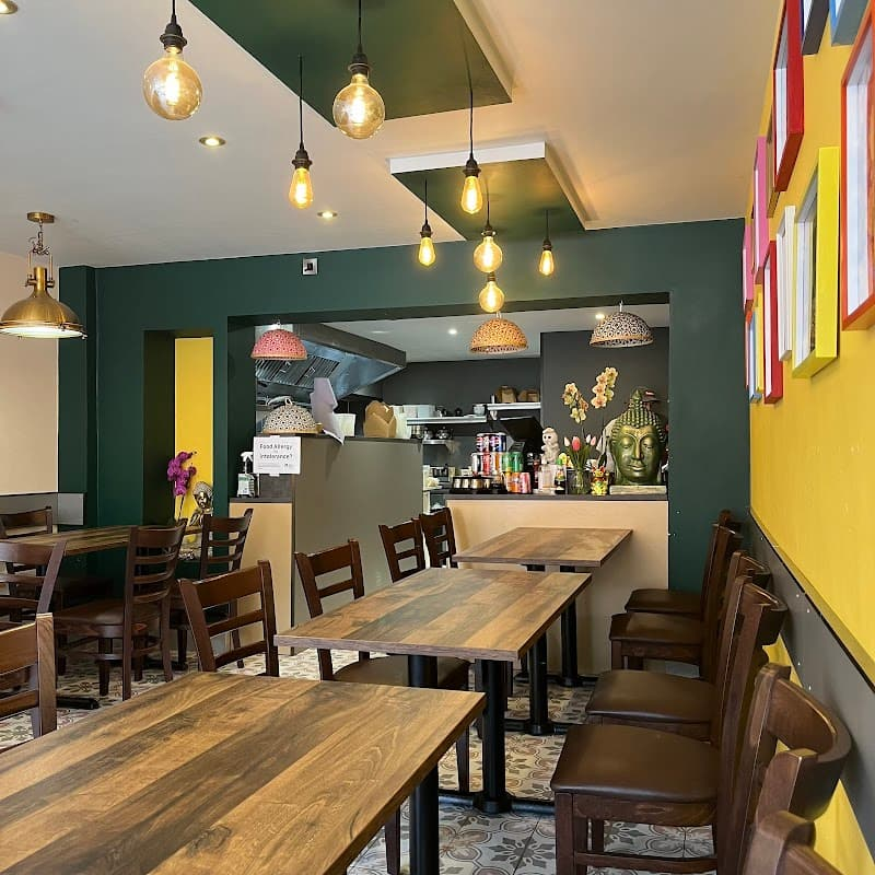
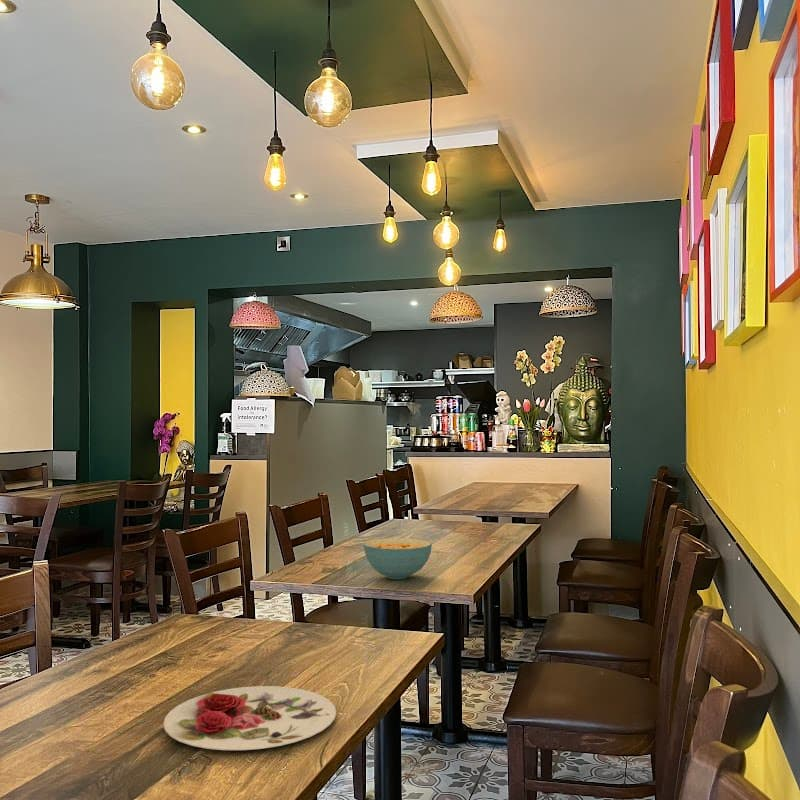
+ cereal bowl [362,537,433,580]
+ plate [162,685,337,751]
